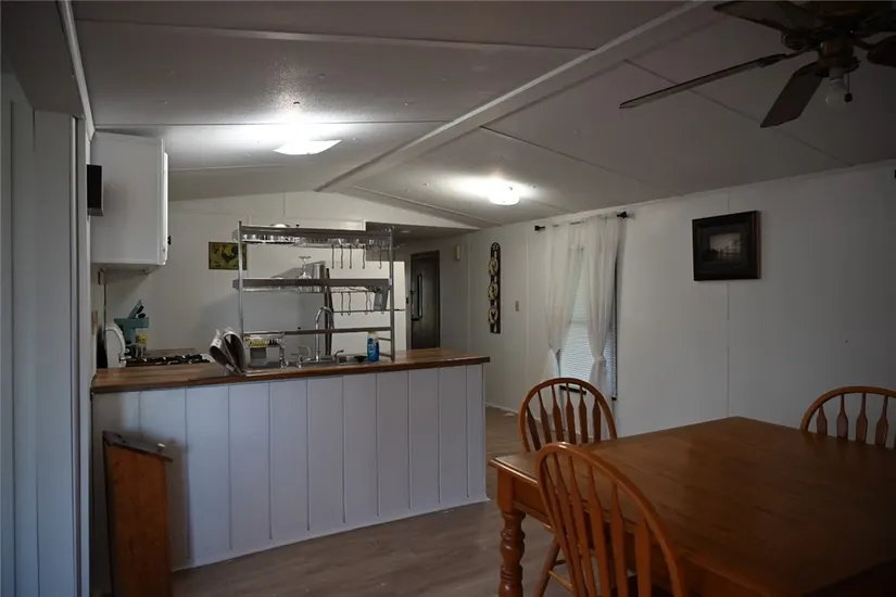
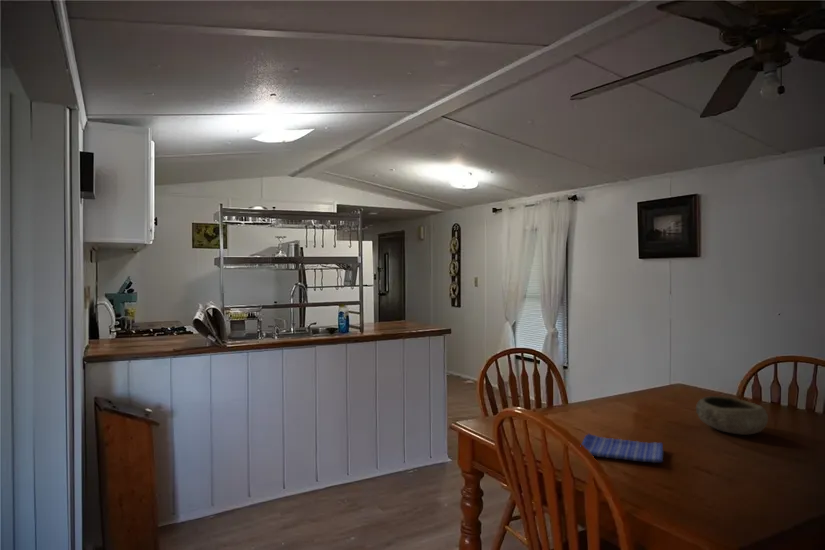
+ dish towel [581,433,664,464]
+ bowl [695,395,769,436]
